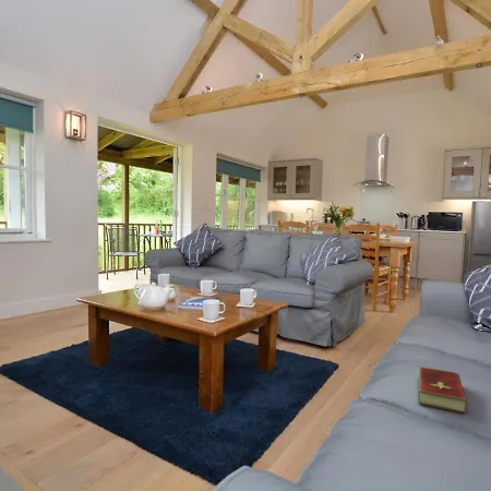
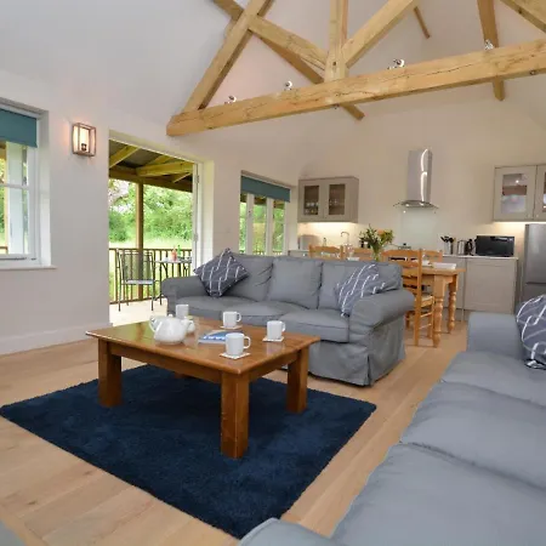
- hardcover book [418,366,468,415]
